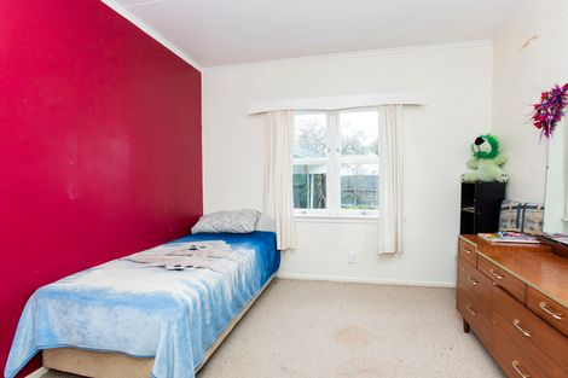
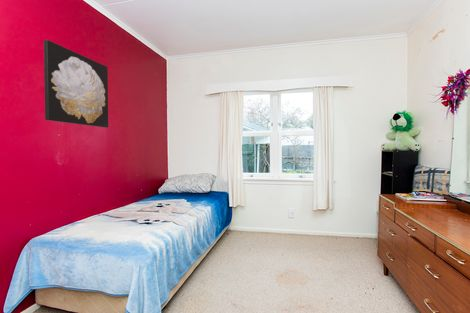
+ wall art [43,39,109,129]
